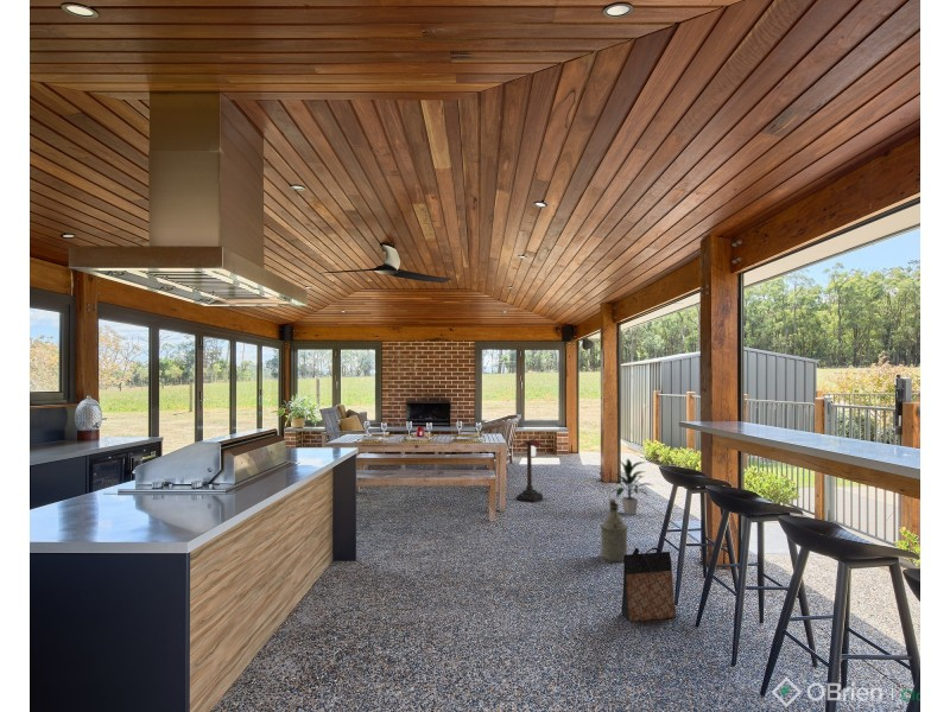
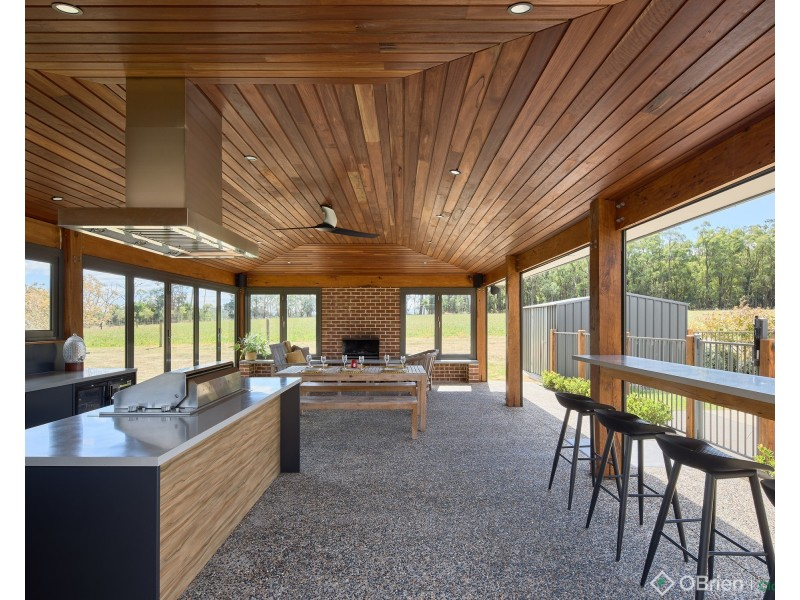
- indoor plant [609,458,654,516]
- watering can [600,497,628,562]
- lantern [515,438,544,503]
- bag [620,546,677,623]
